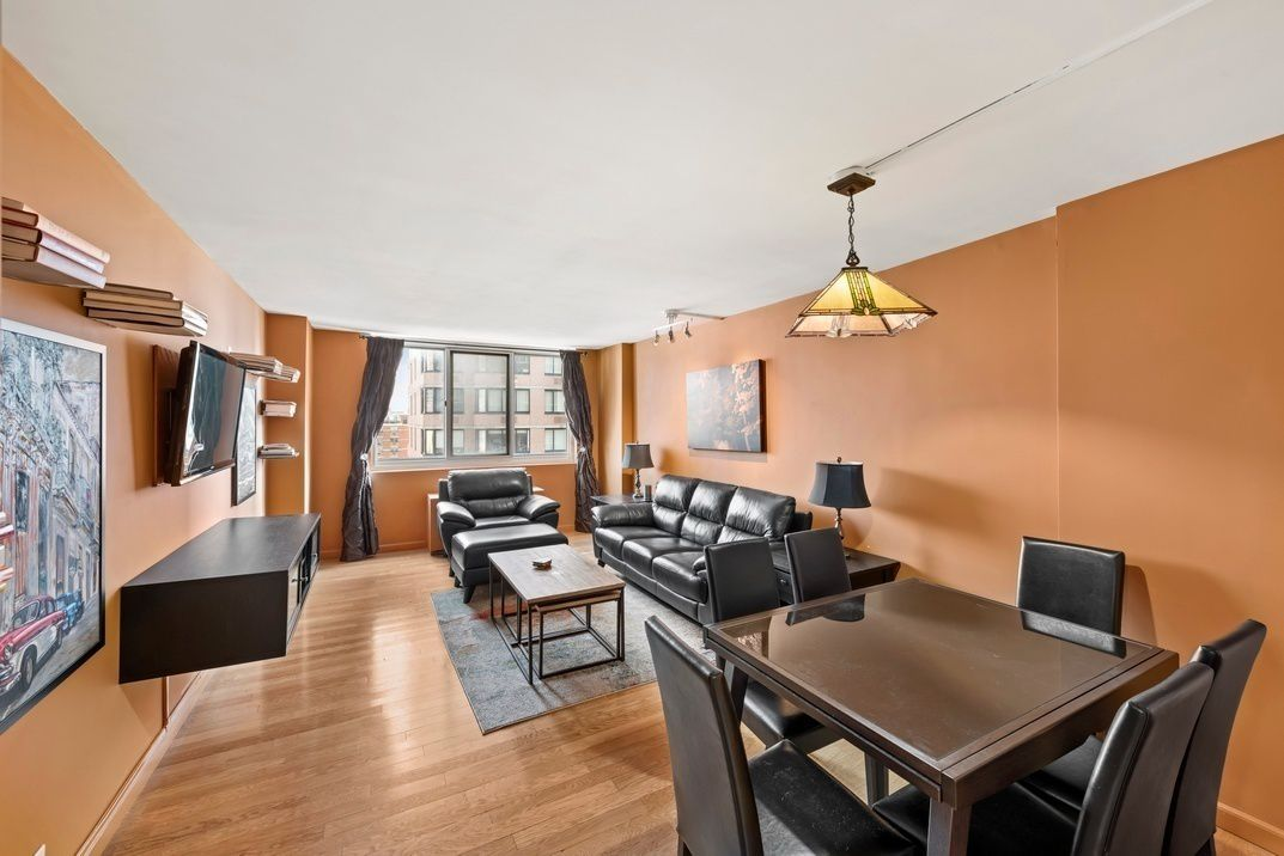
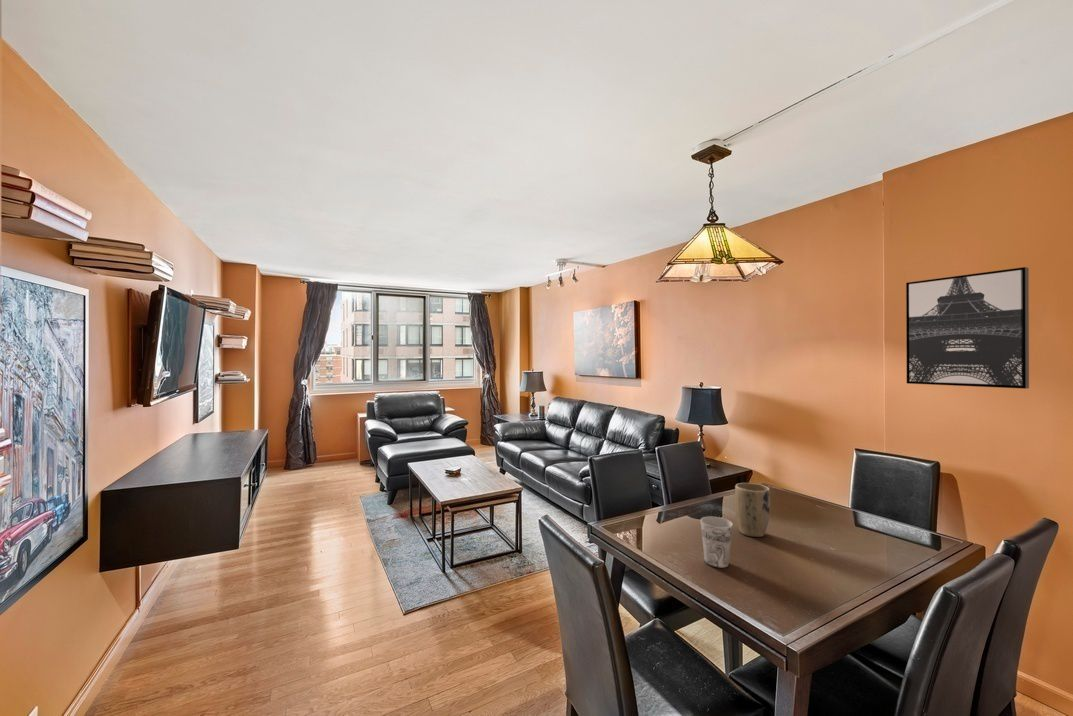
+ wall art [905,266,1030,390]
+ plant pot [734,482,771,538]
+ cup [699,516,734,569]
